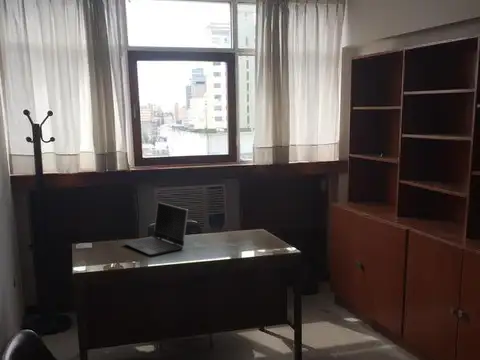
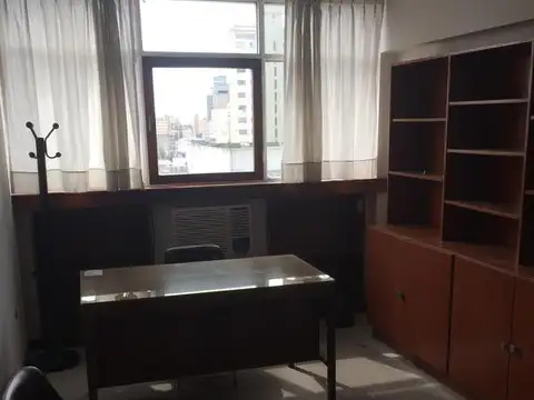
- laptop computer [122,201,189,256]
